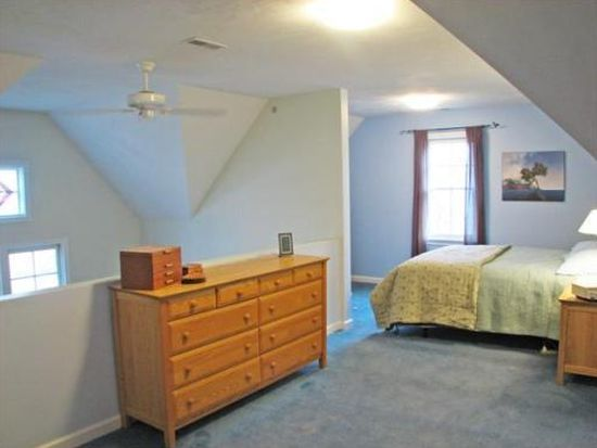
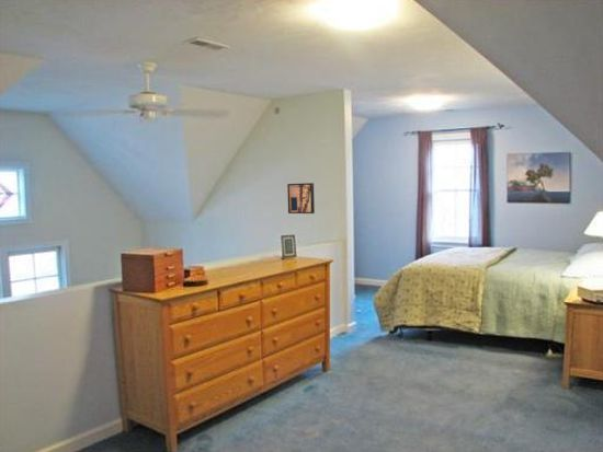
+ wall art [286,182,316,215]
